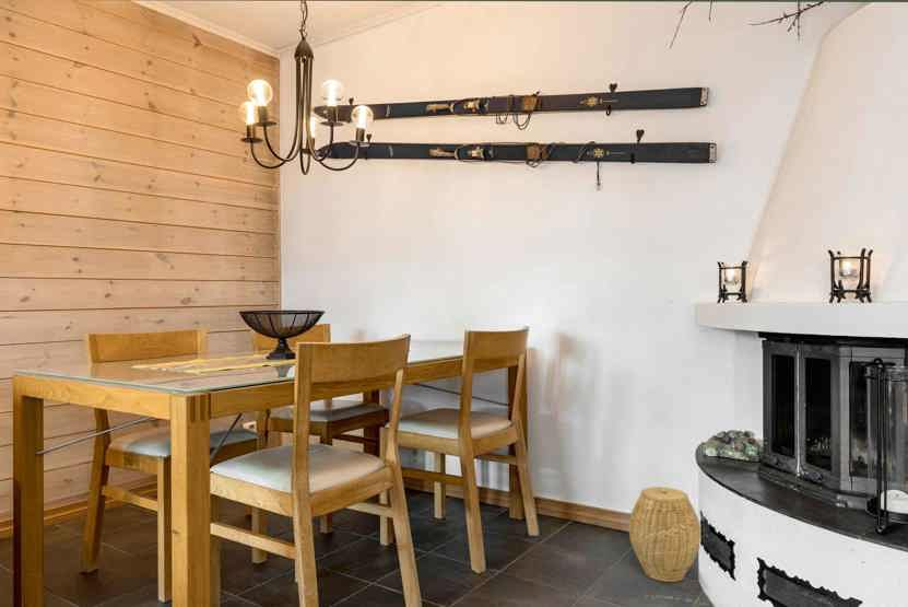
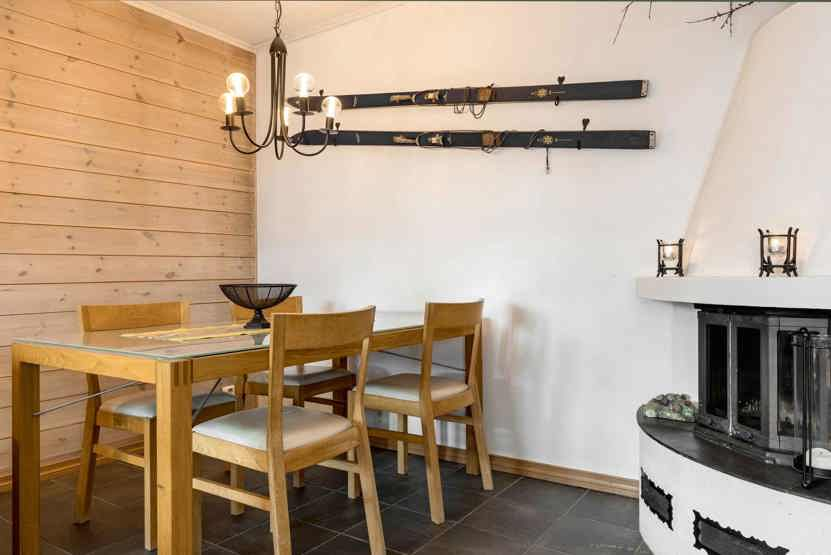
- woven basket [627,486,701,583]
